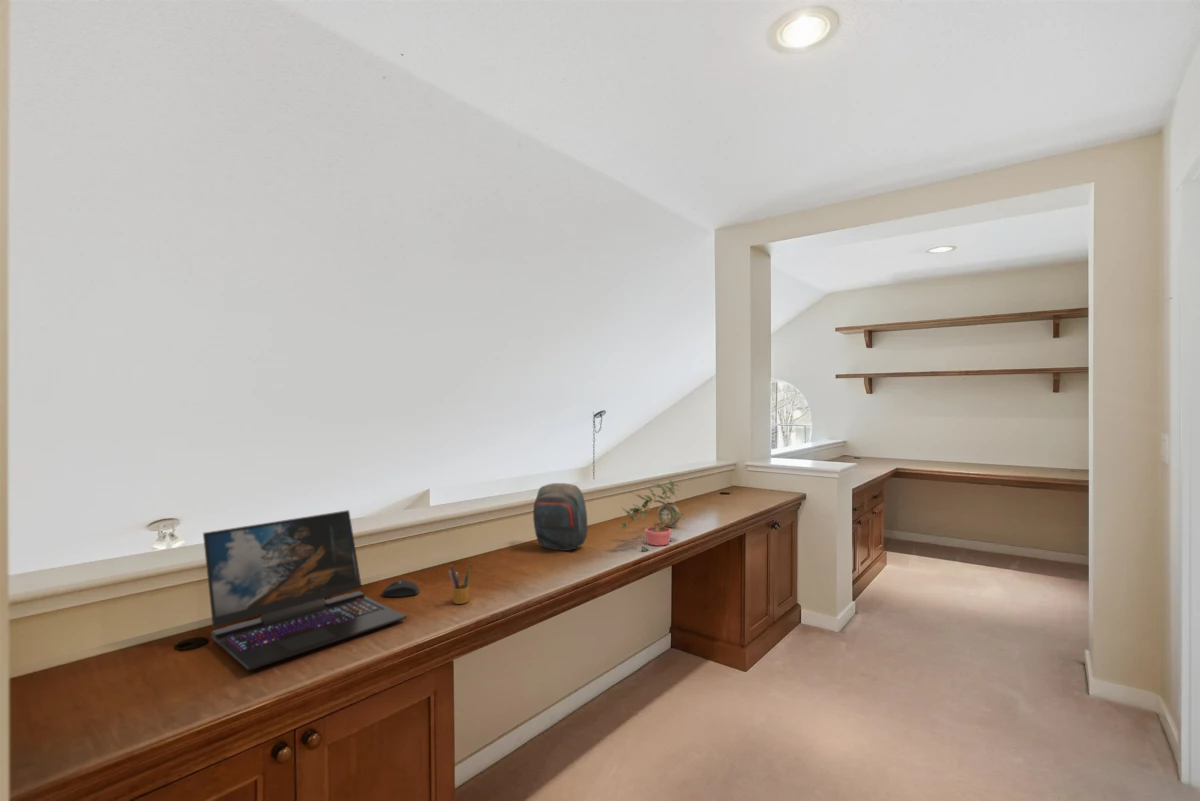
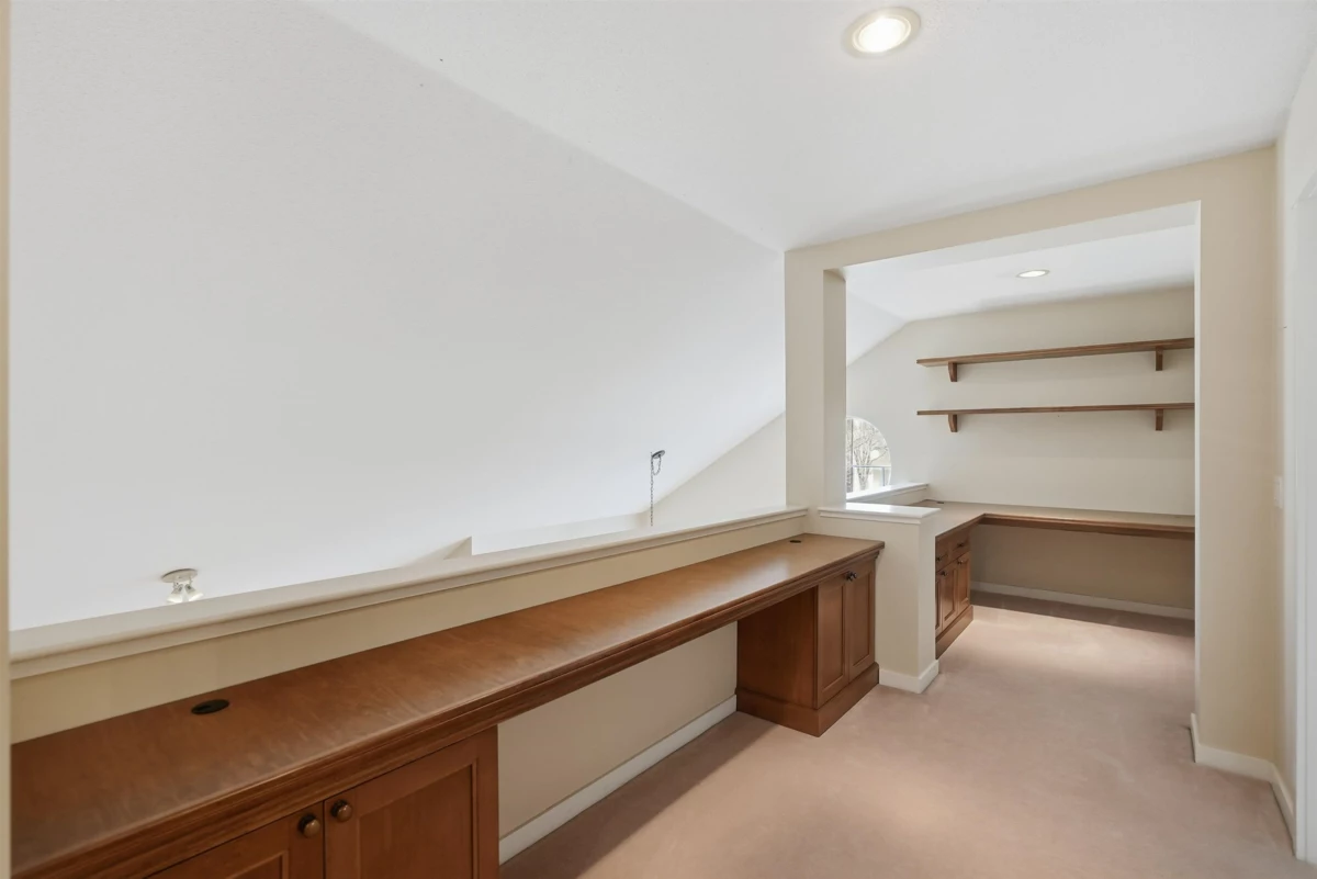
- pencil box [447,563,472,605]
- laptop [202,509,408,671]
- alarm clock [656,491,681,529]
- potted plant [618,479,684,552]
- mouse [381,579,420,598]
- rock [532,482,589,551]
